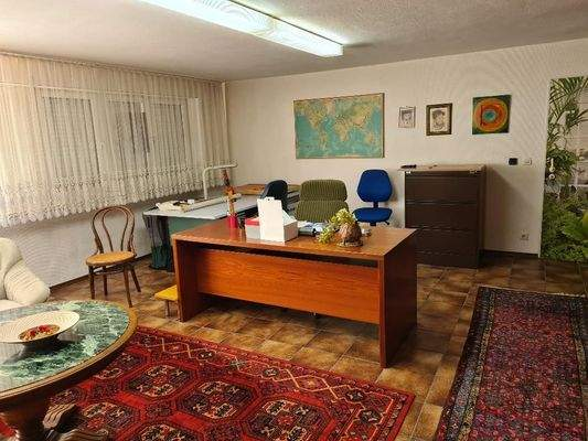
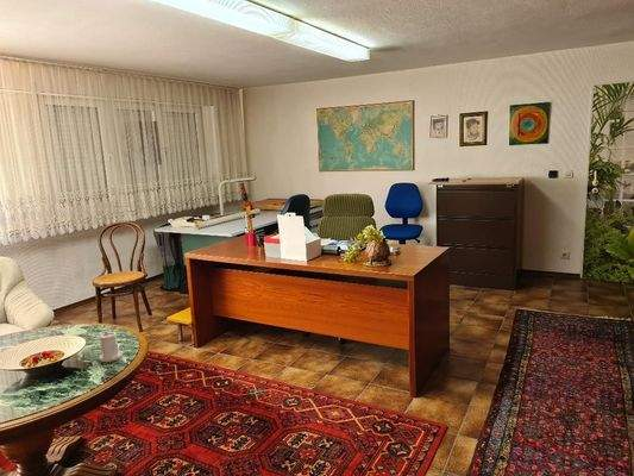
+ candle [98,330,124,363]
